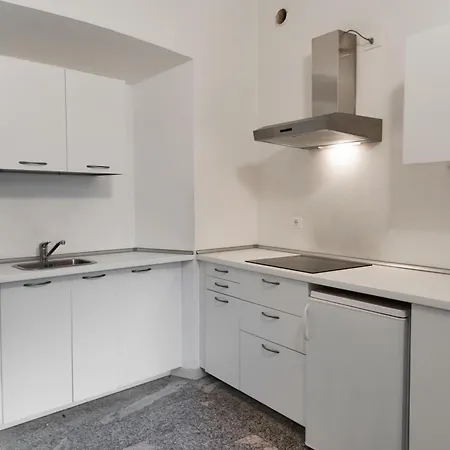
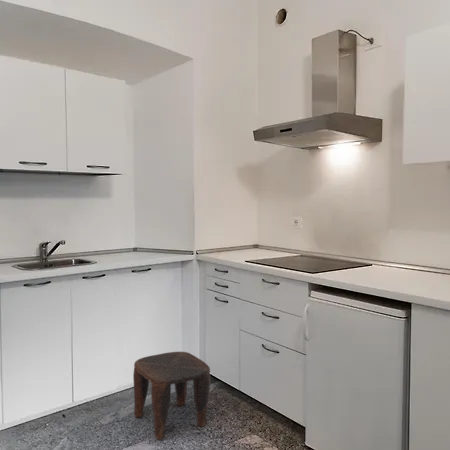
+ stool [132,351,211,440]
